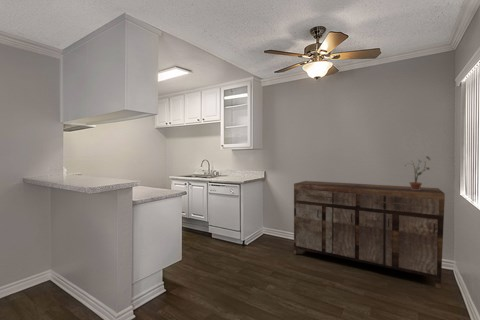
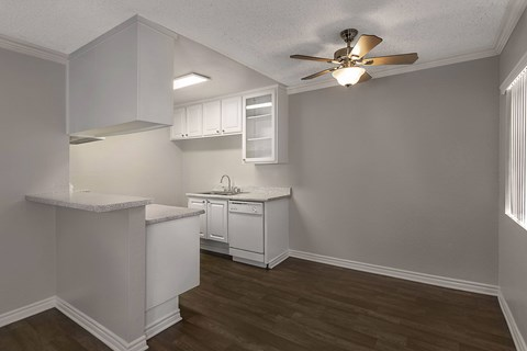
- sideboard [293,180,446,289]
- potted plant [404,155,432,190]
